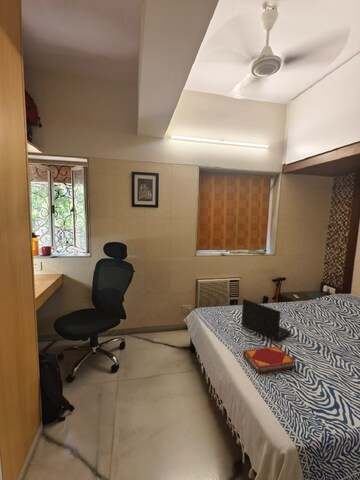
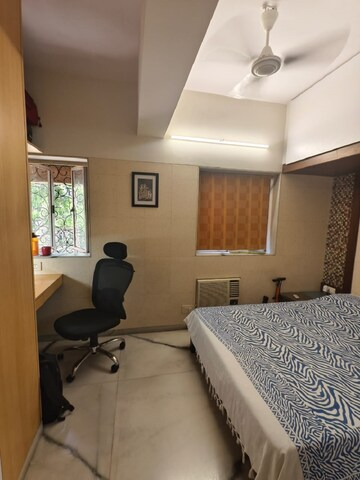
- laptop [240,298,292,342]
- hardback book [242,345,297,374]
